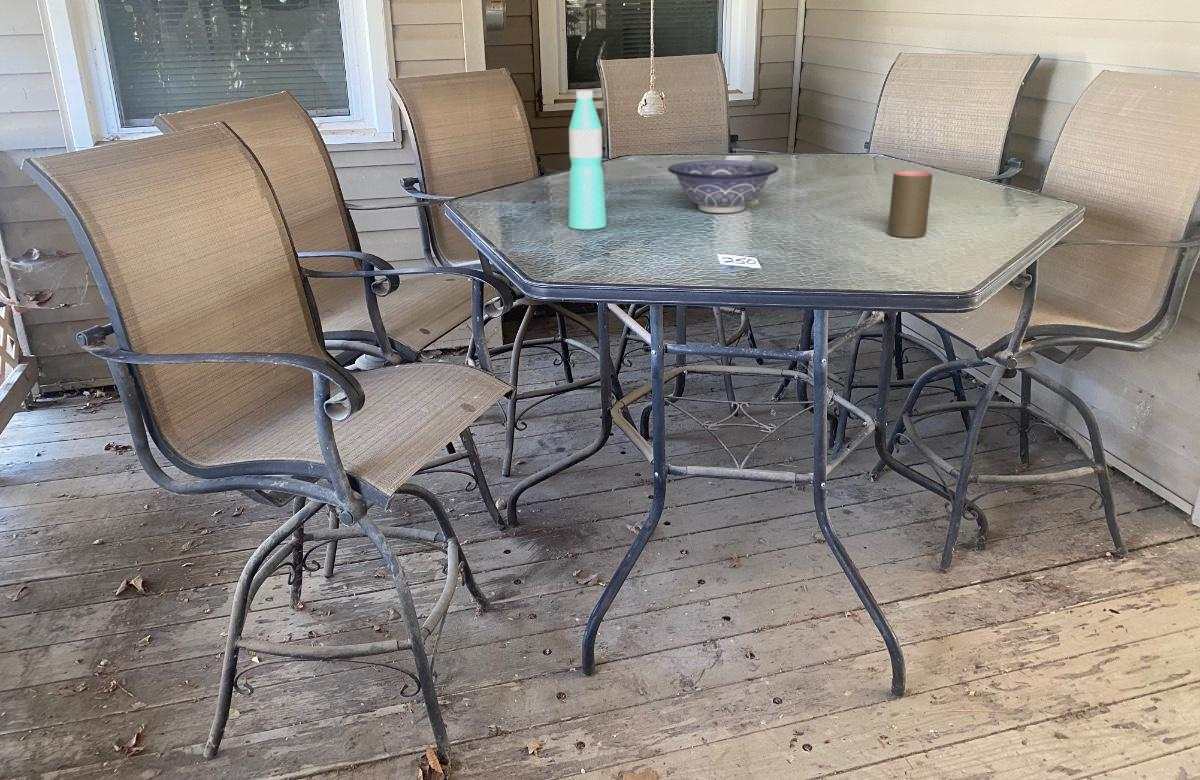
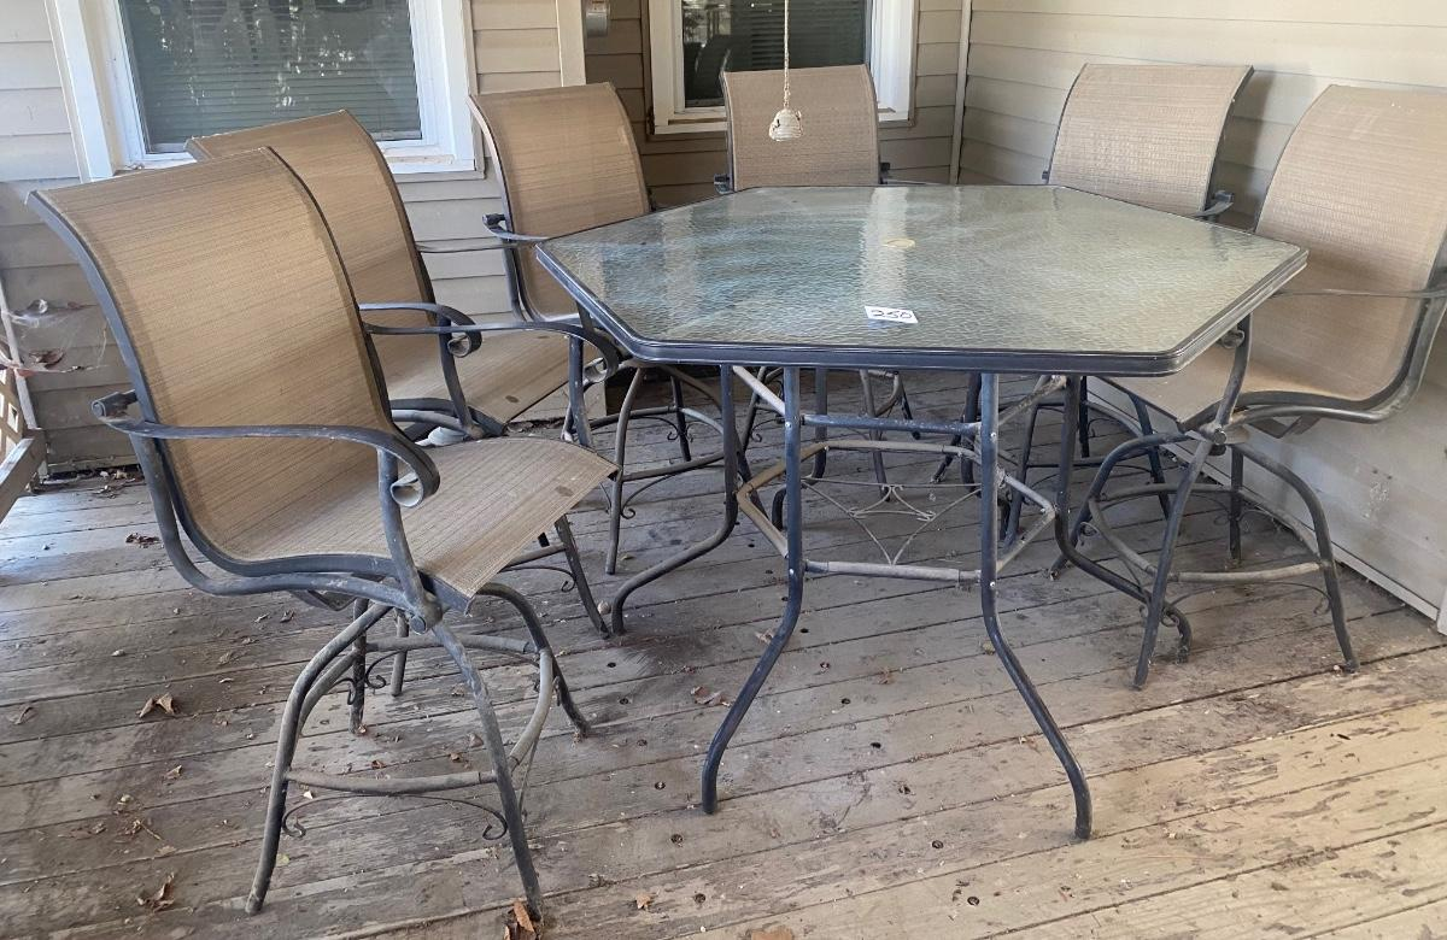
- cup [887,170,934,238]
- water bottle [567,89,607,230]
- decorative bowl [667,159,779,214]
